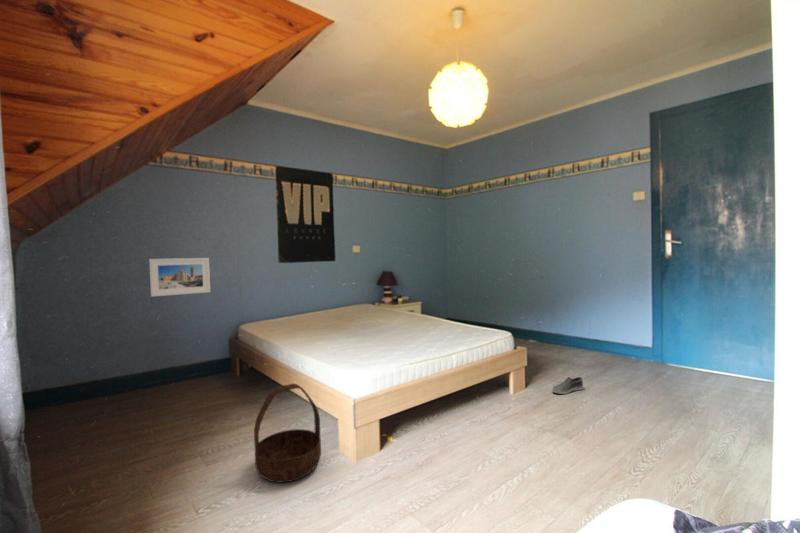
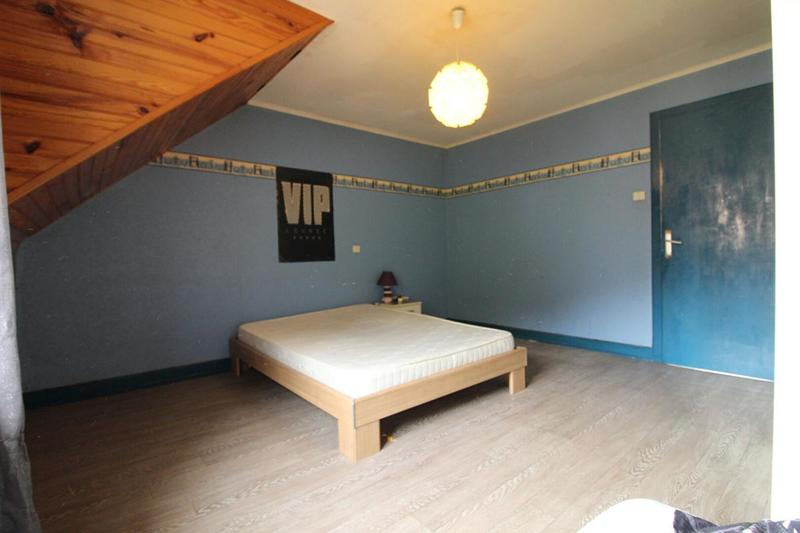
- basket [253,383,322,484]
- shoe [552,376,584,395]
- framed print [148,257,211,298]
